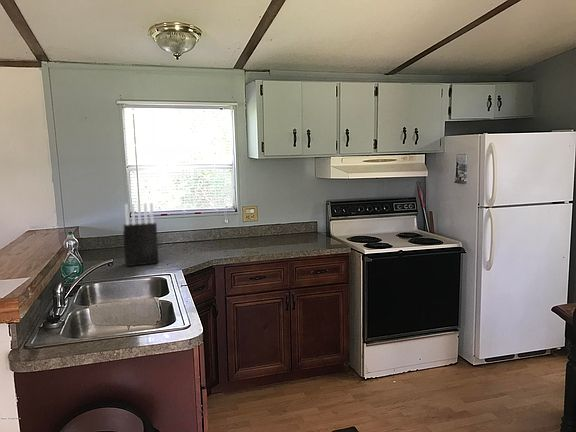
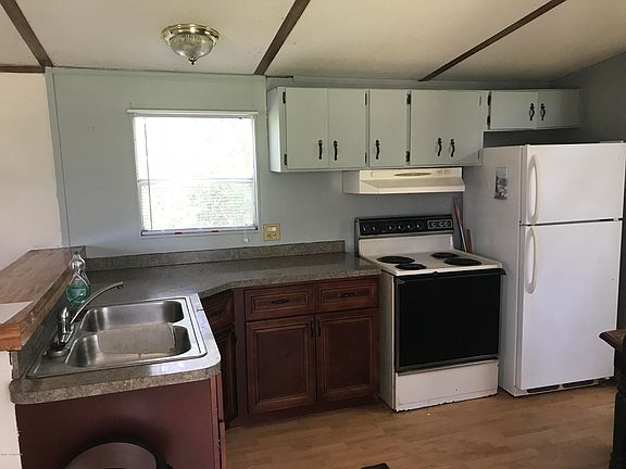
- knife block [122,202,159,267]
